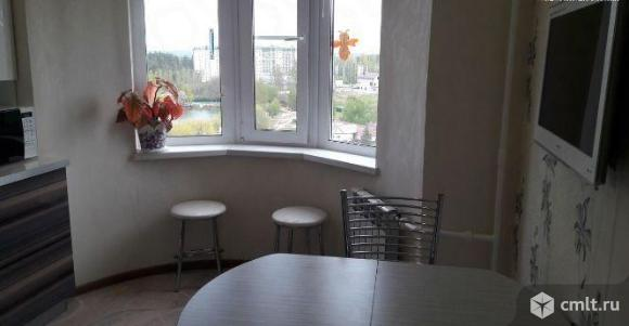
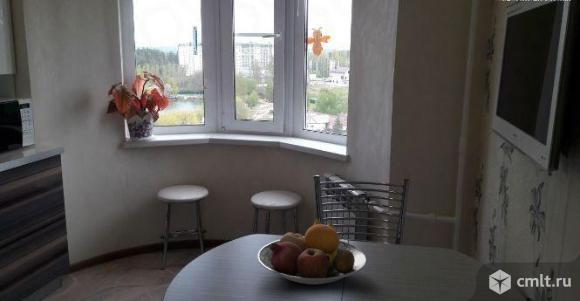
+ fruit bowl [257,217,368,286]
